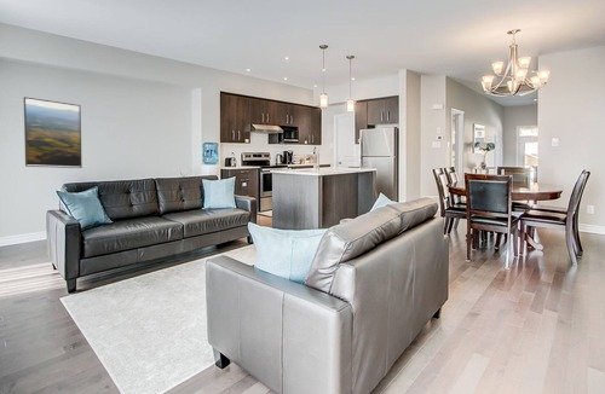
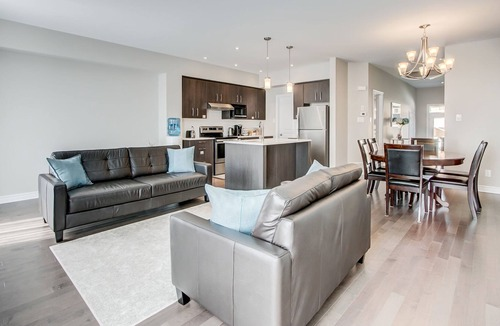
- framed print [23,95,83,169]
